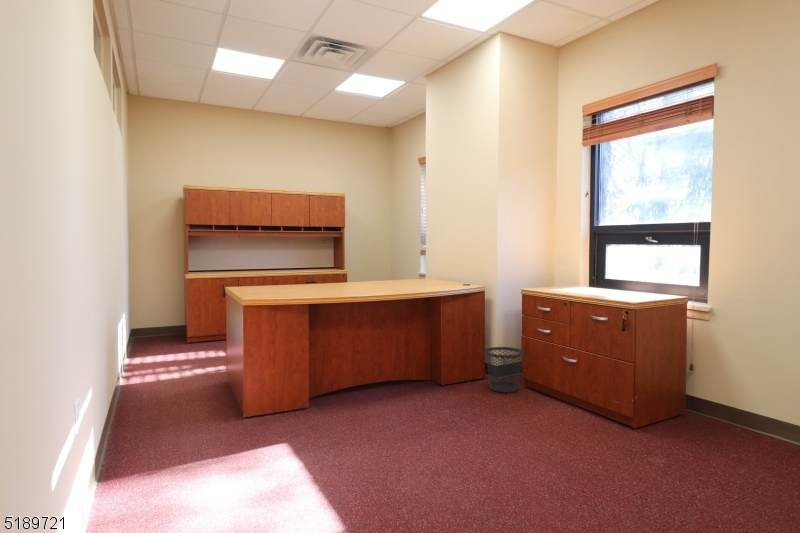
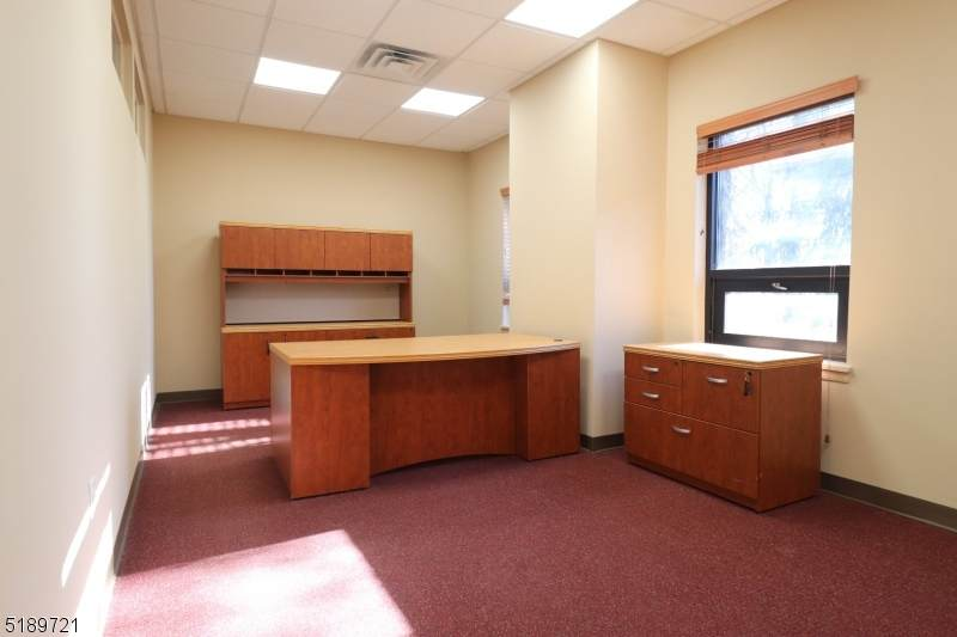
- wastebasket [484,346,525,394]
